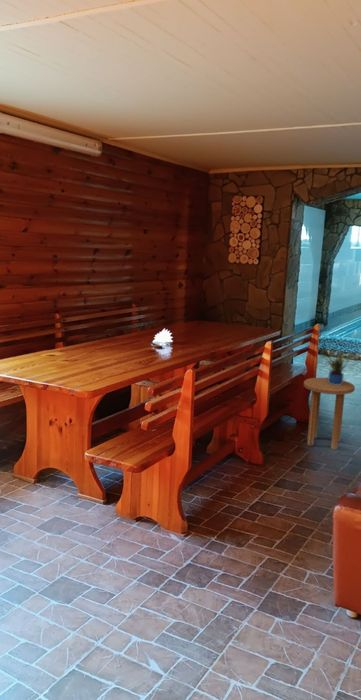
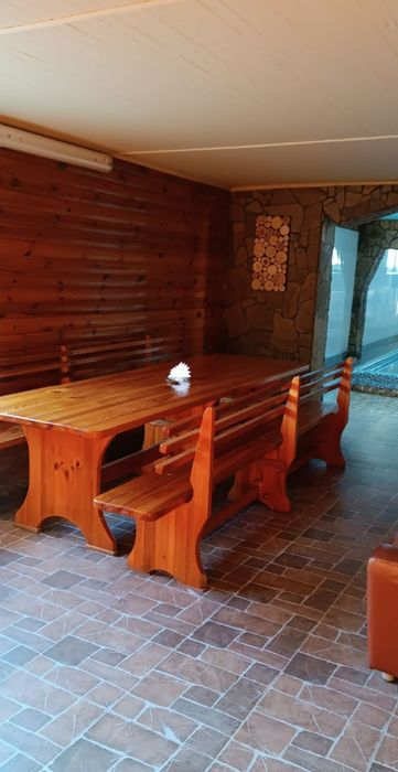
- potted plant [322,346,349,385]
- side table [303,377,356,451]
